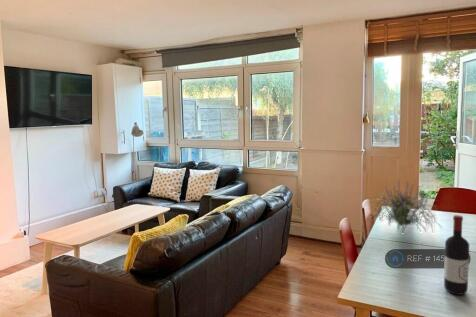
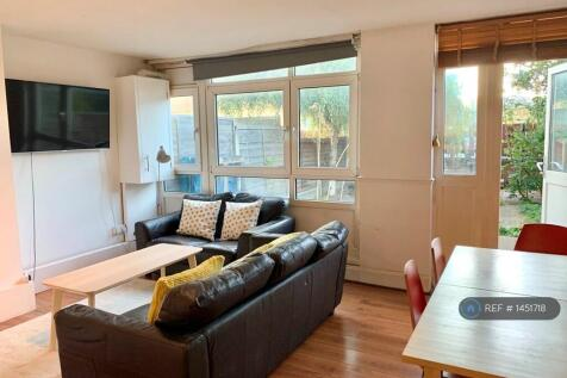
- plant [362,178,443,233]
- wine bottle [443,214,470,296]
